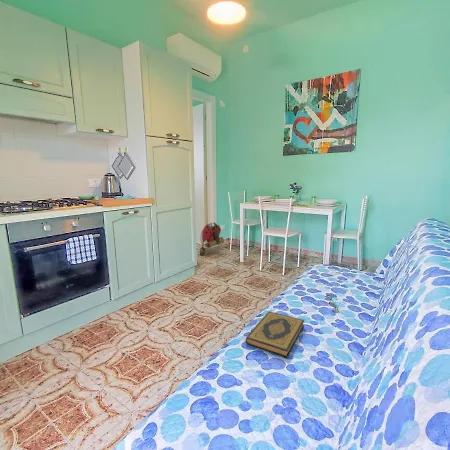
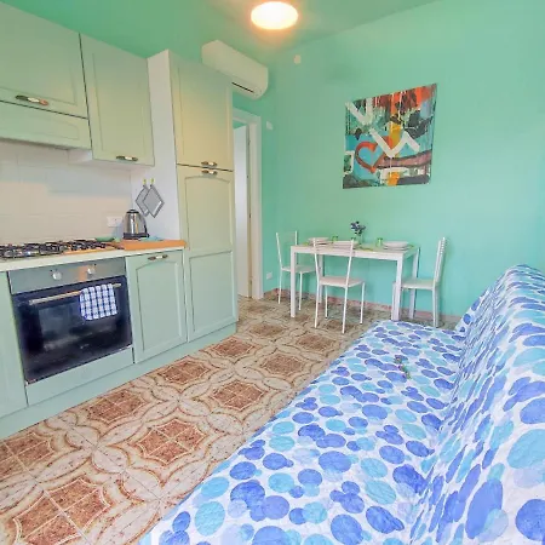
- backpack [199,222,225,256]
- hardback book [245,311,305,359]
